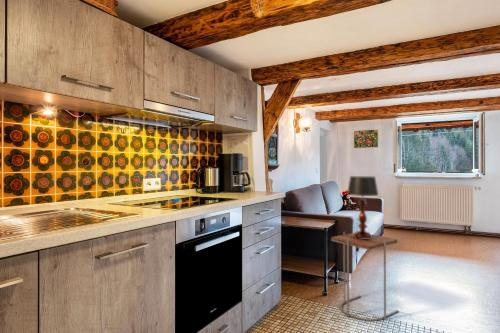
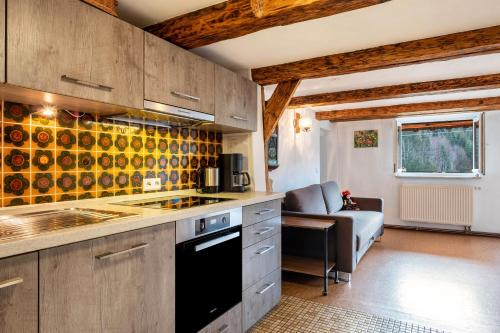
- side table [330,231,400,322]
- table lamp [346,175,379,239]
